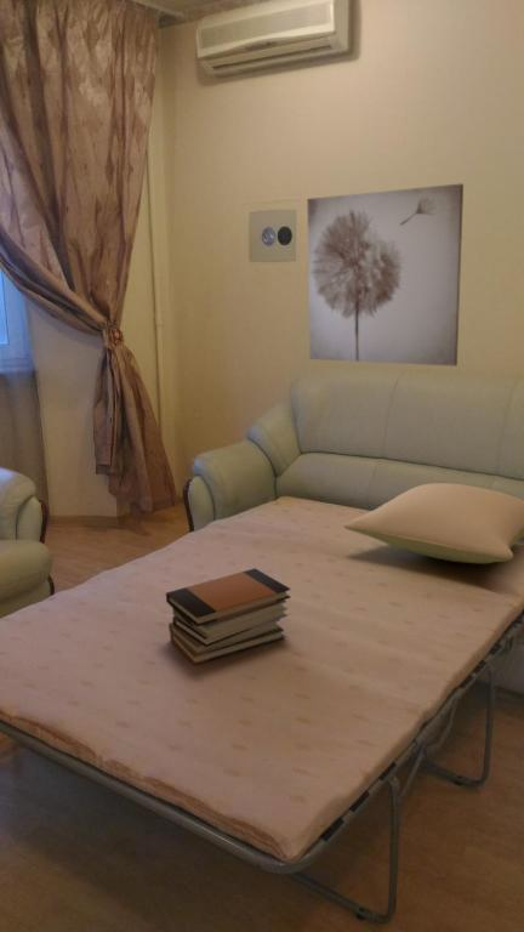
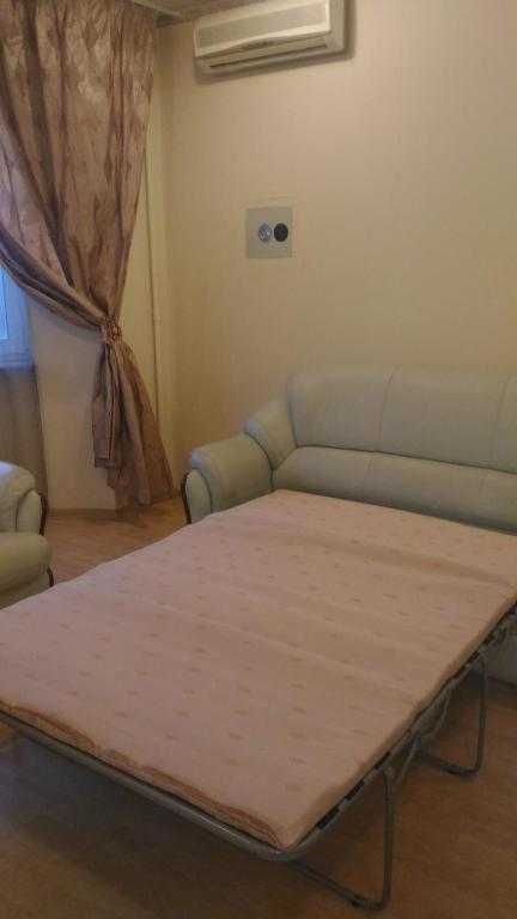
- pillow [342,482,524,564]
- wall art [306,182,465,368]
- book stack [165,567,292,666]
